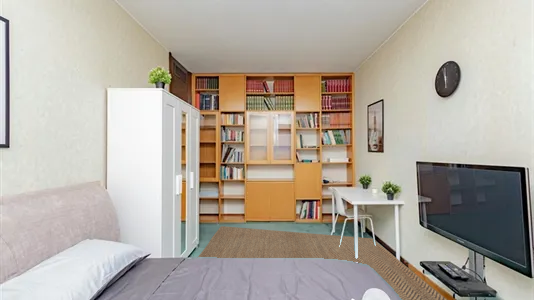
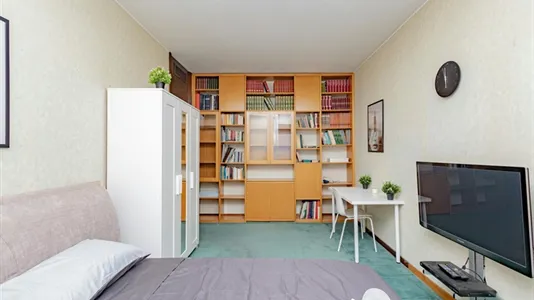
- rug [197,225,448,300]
